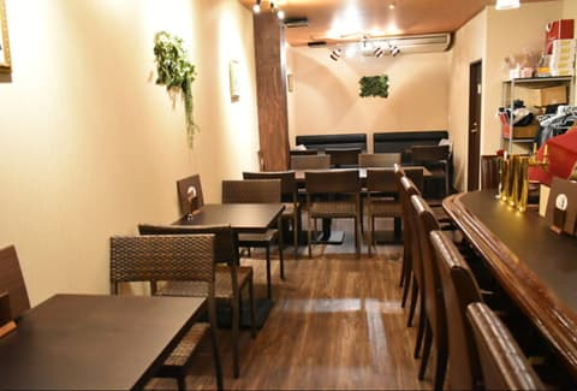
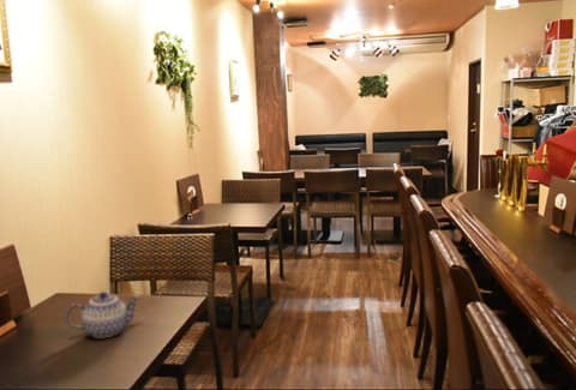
+ teapot [65,290,140,338]
